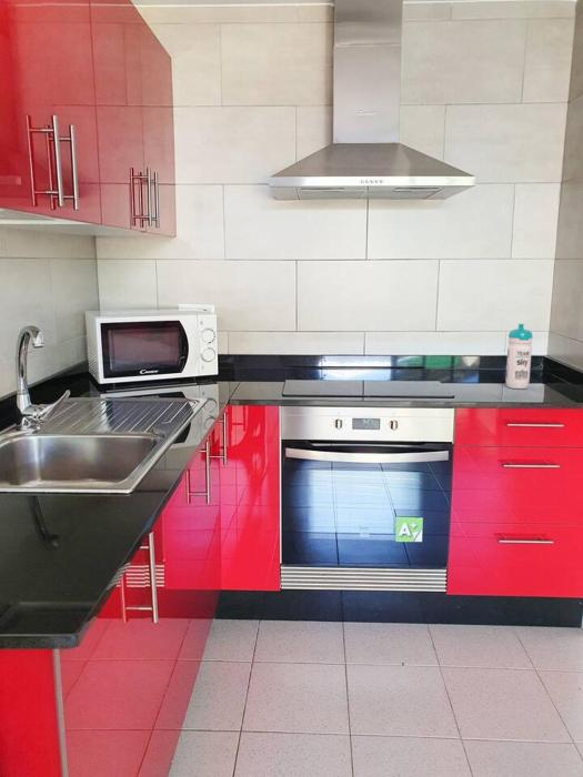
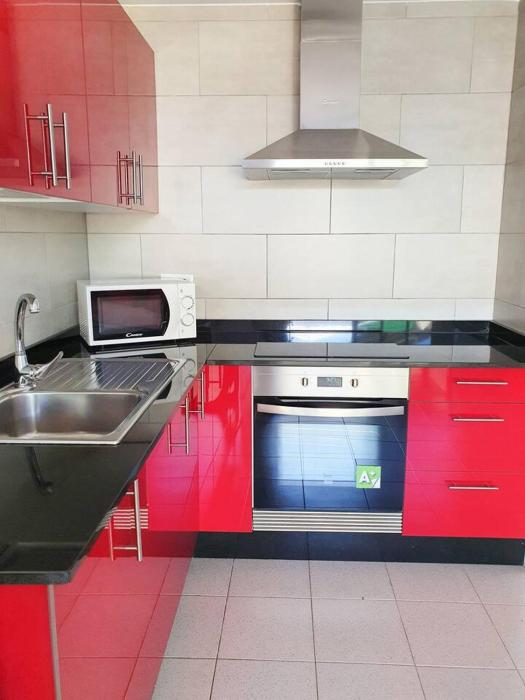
- water bottle [505,323,534,390]
